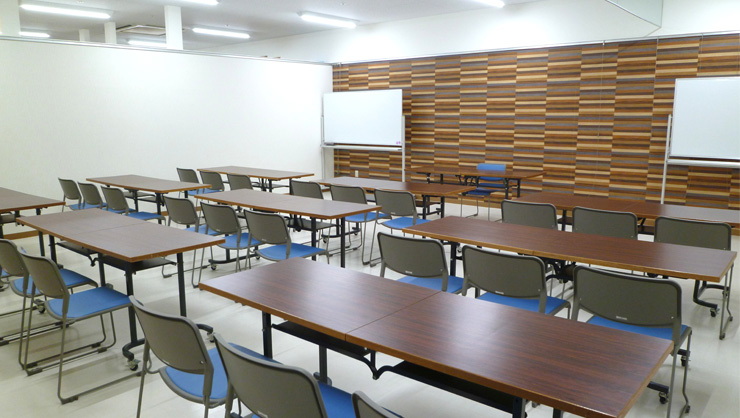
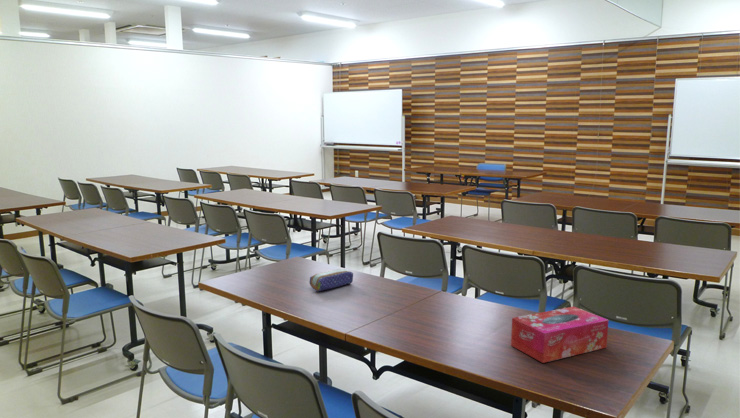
+ pencil case [308,268,354,292]
+ tissue box [510,306,610,364]
